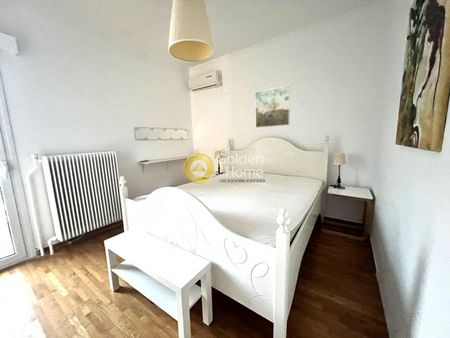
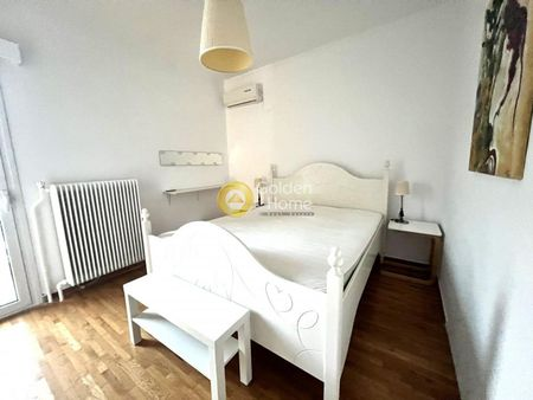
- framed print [254,85,291,129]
